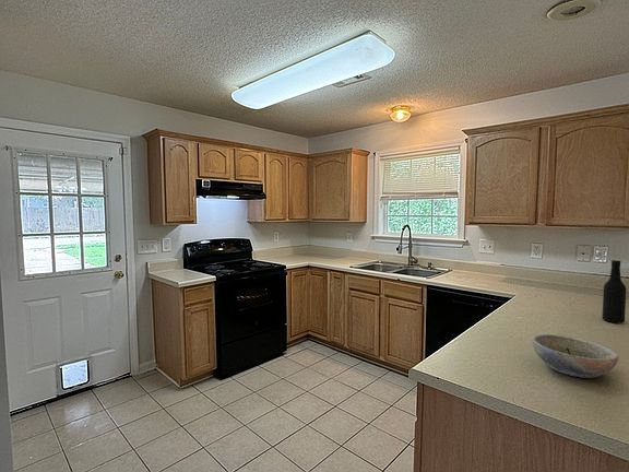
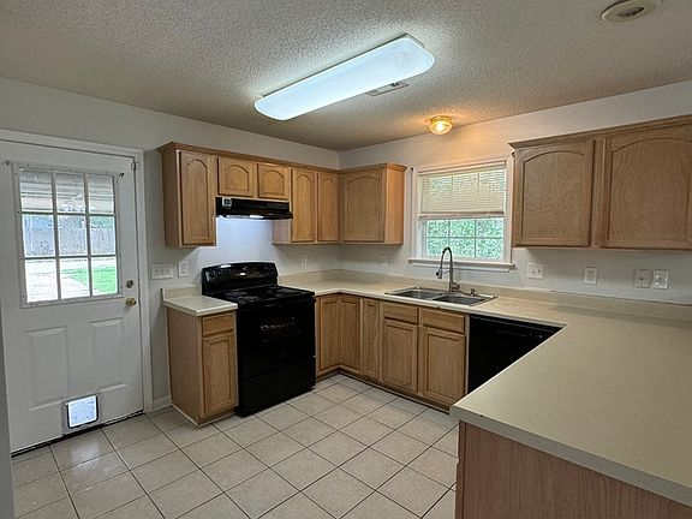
- bottle [602,259,628,324]
- bowl [531,333,620,379]
